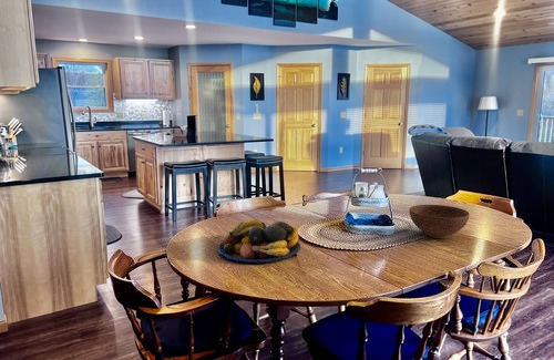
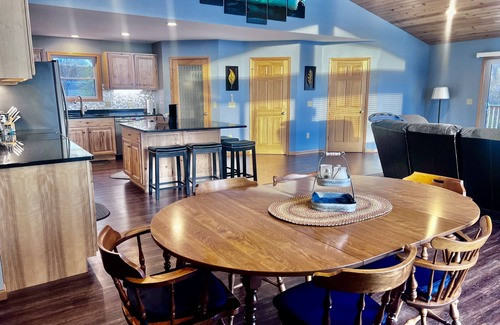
- fruit bowl [217,218,301,264]
- bowl [408,204,471,239]
